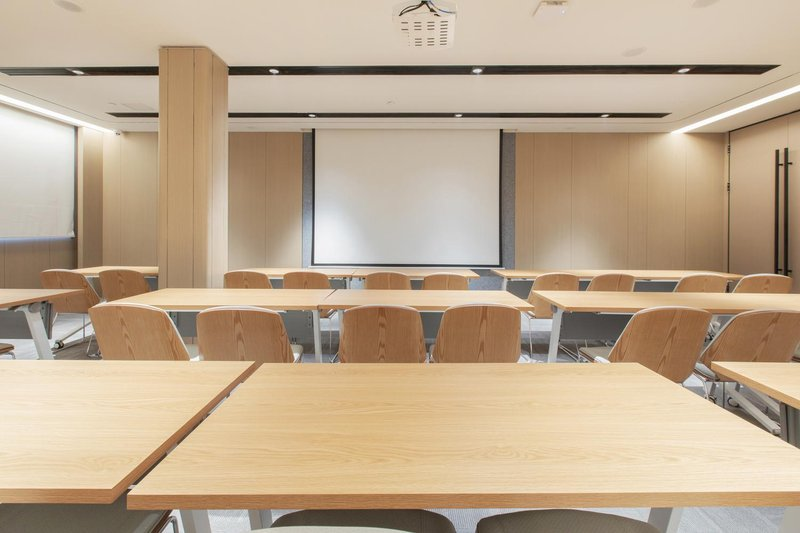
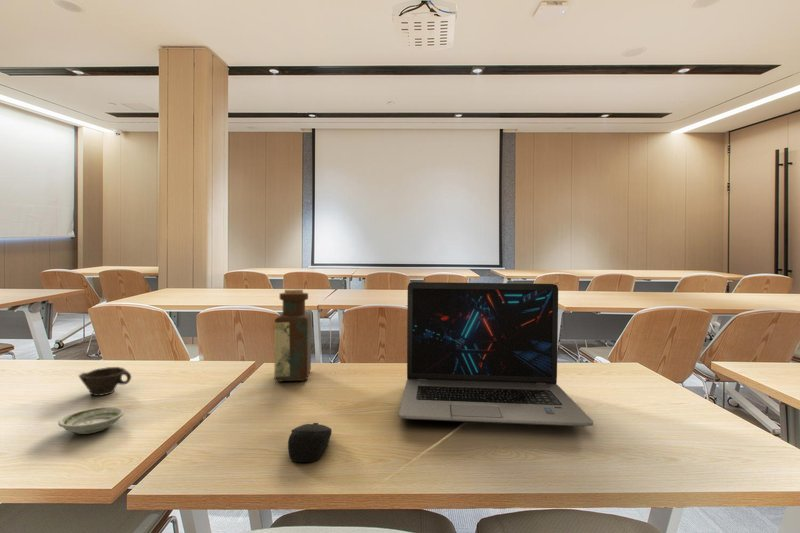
+ laptop [397,281,594,427]
+ saucer [57,406,125,435]
+ cup [78,366,132,397]
+ computer mouse [287,422,333,463]
+ bottle [273,288,312,382]
